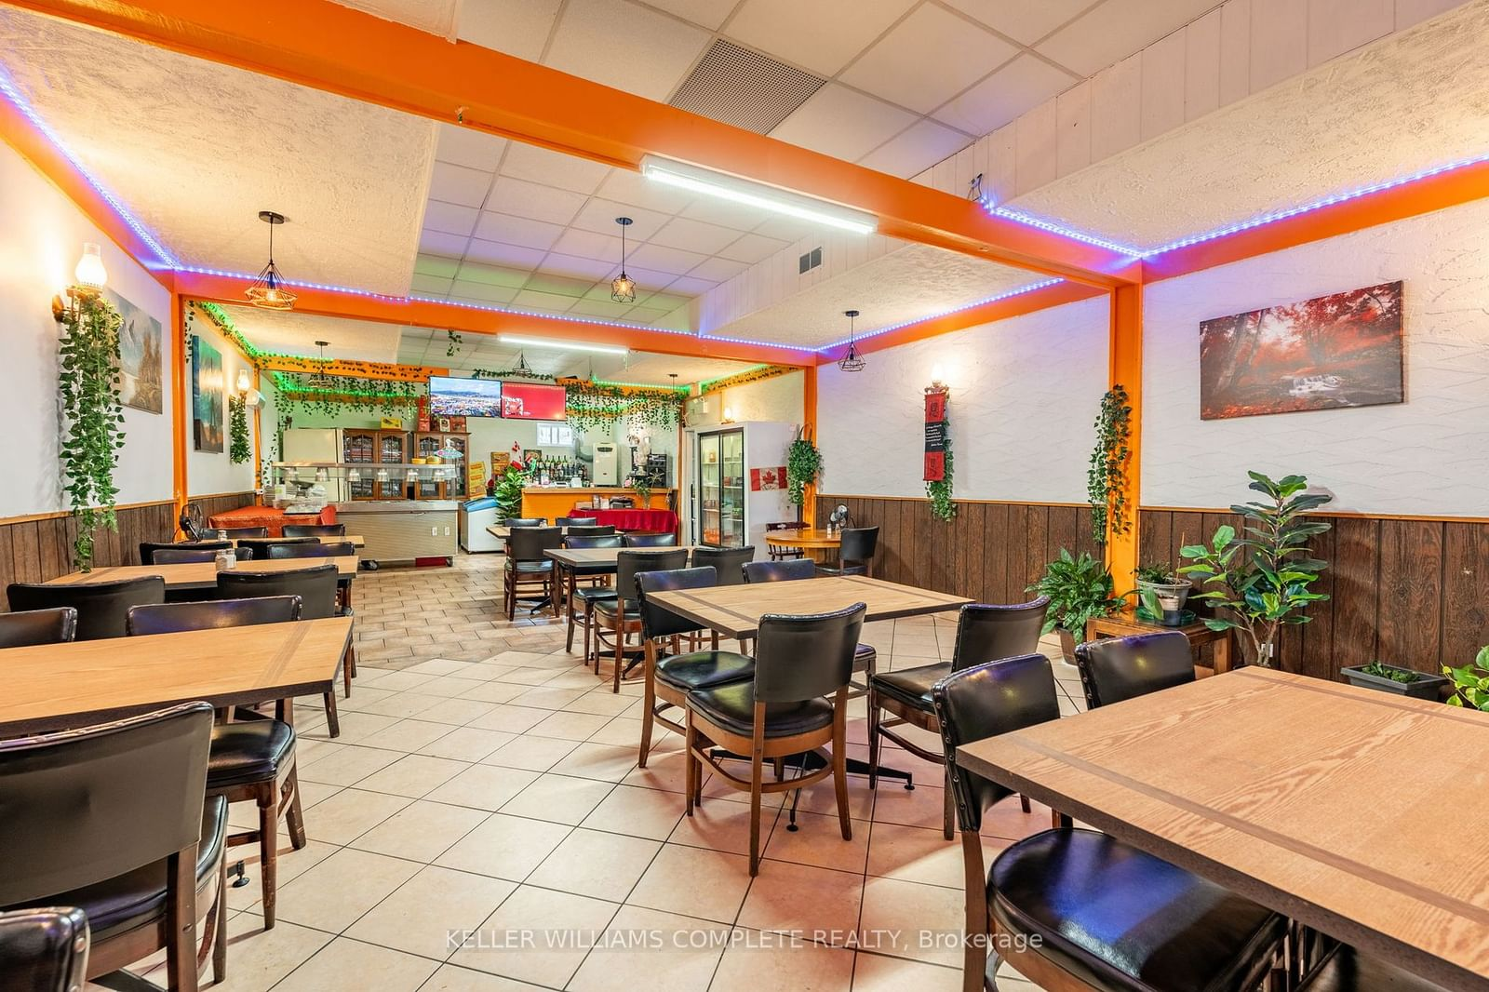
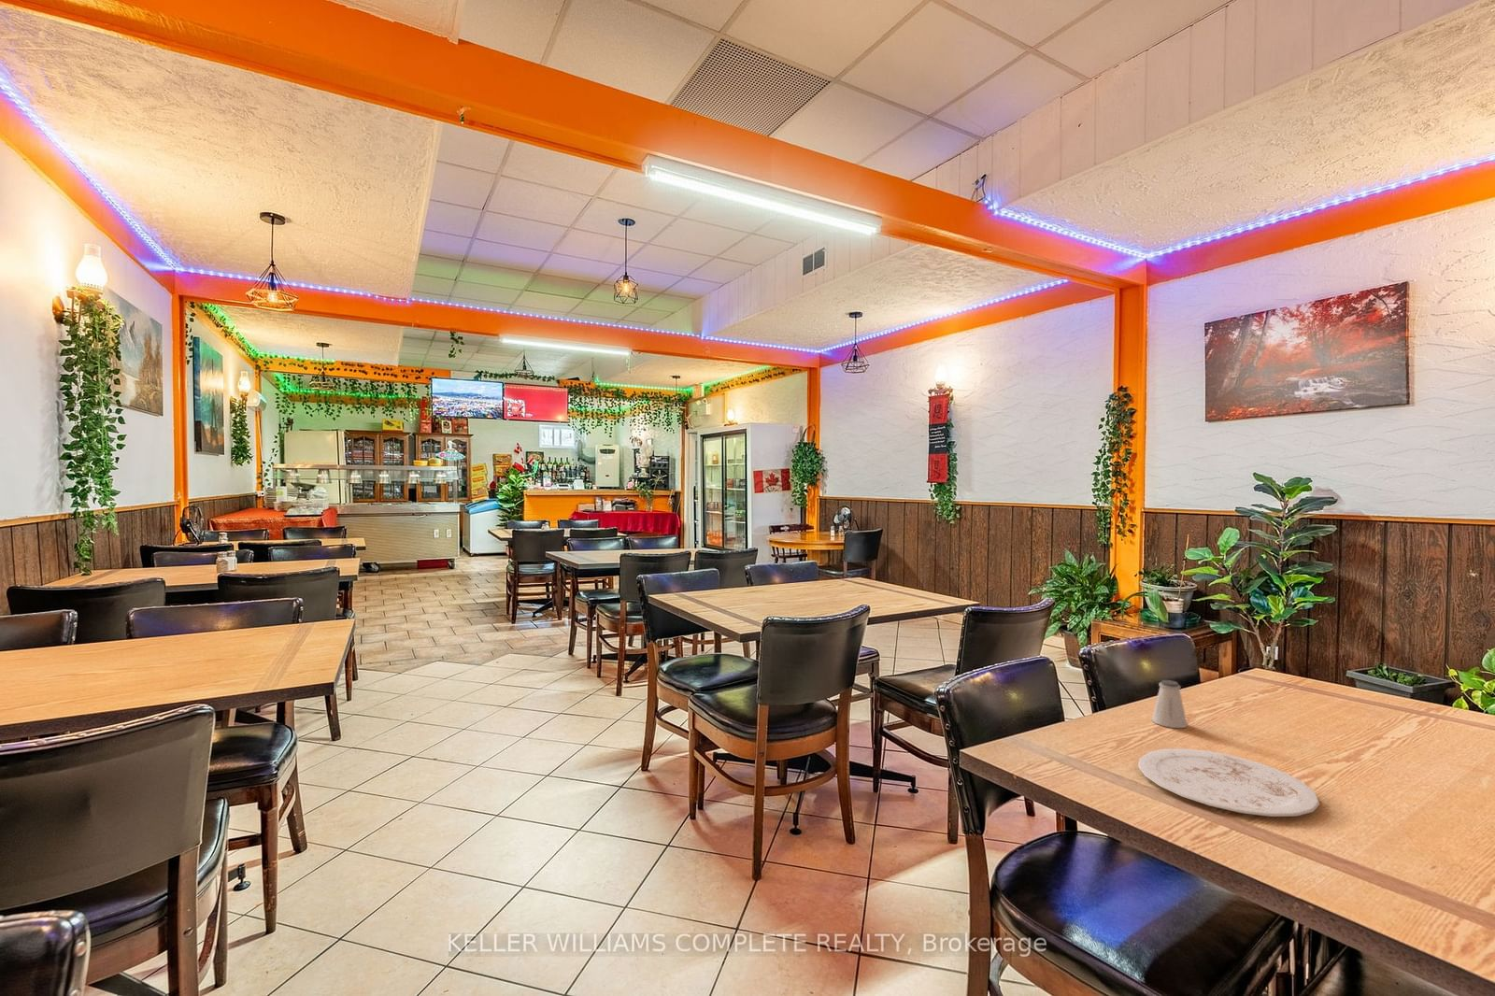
+ saltshaker [1152,679,1188,729]
+ plate [1137,747,1320,817]
